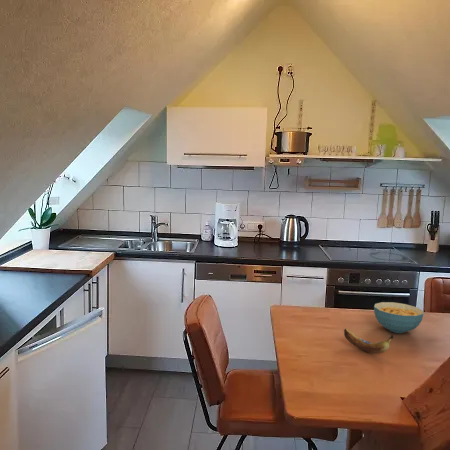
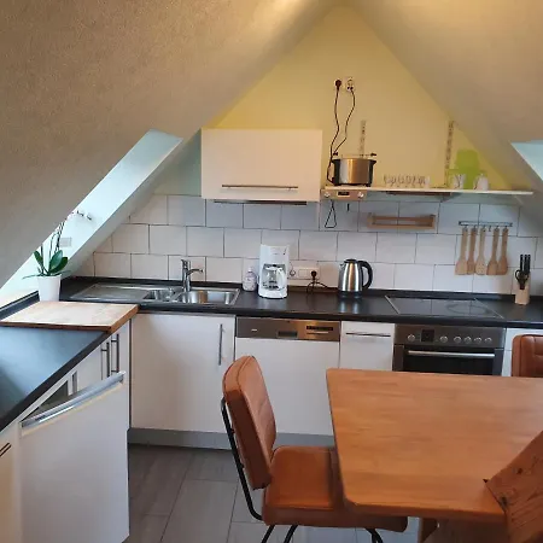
- cereal bowl [373,301,424,334]
- banana [343,328,394,354]
